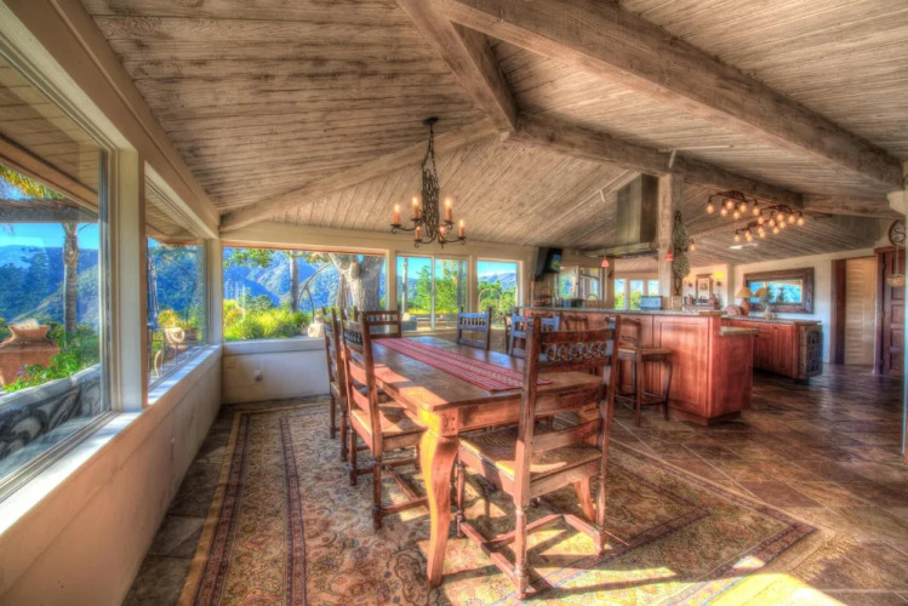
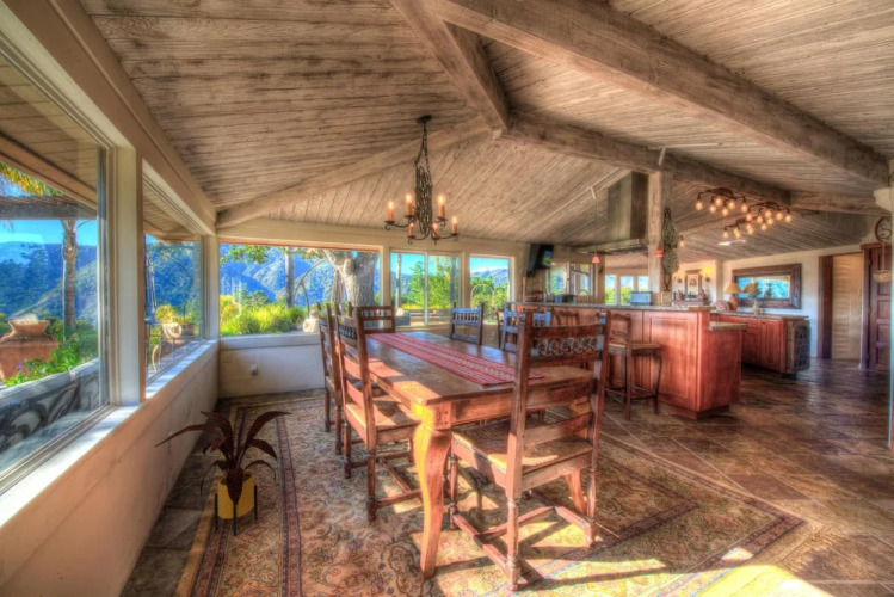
+ house plant [153,407,295,537]
